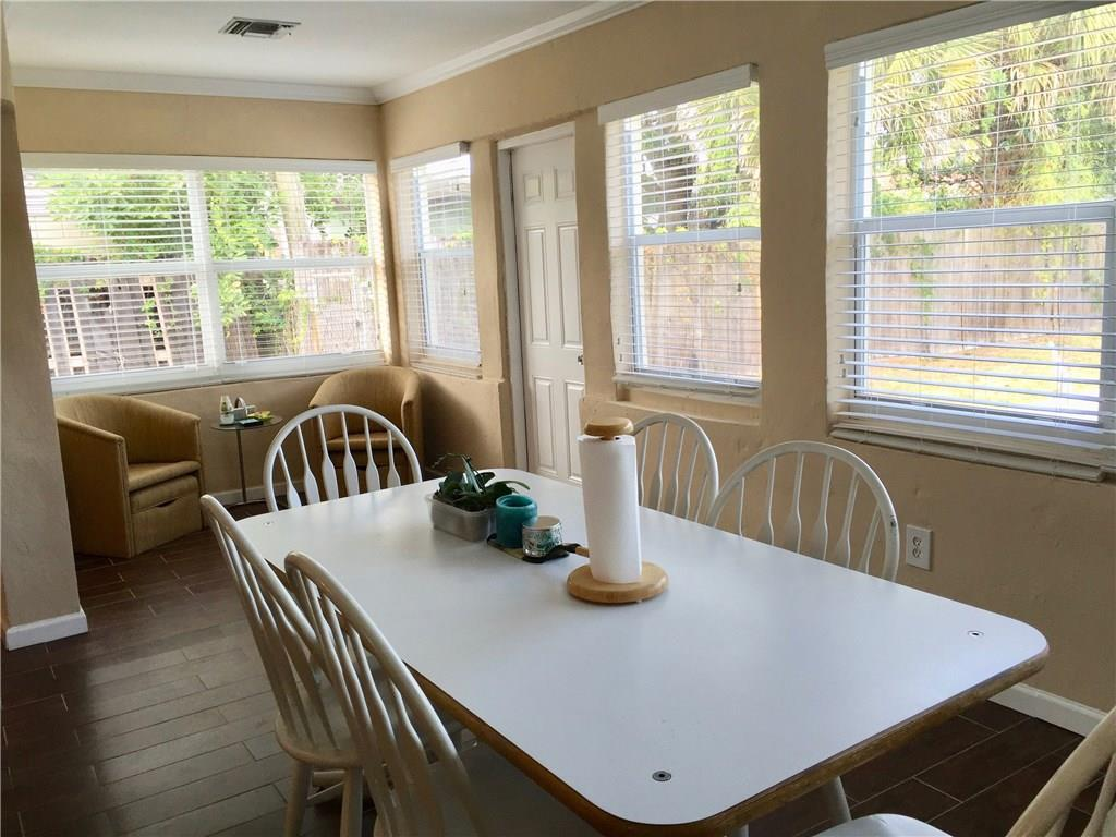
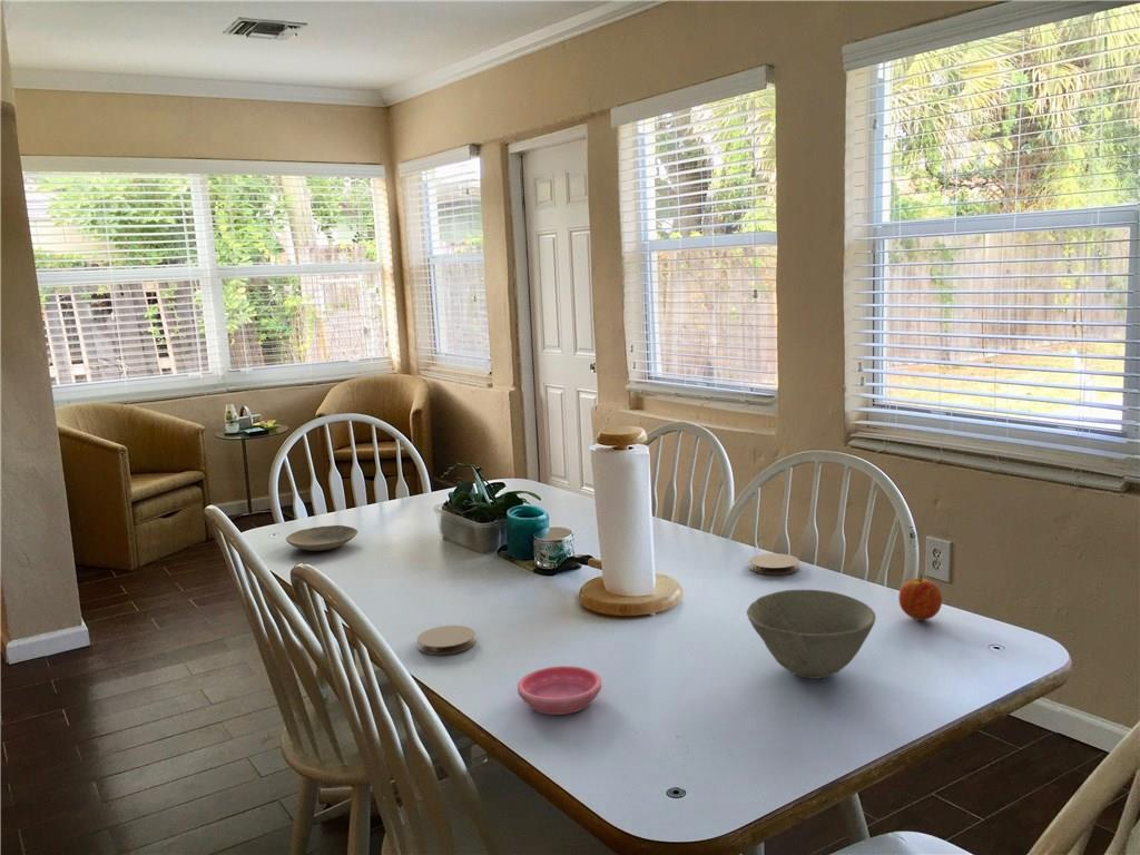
+ coaster [748,552,800,576]
+ saucer [517,665,602,716]
+ fruit [897,573,943,621]
+ bowl [746,589,877,680]
+ coaster [416,625,476,656]
+ plate [285,524,358,552]
